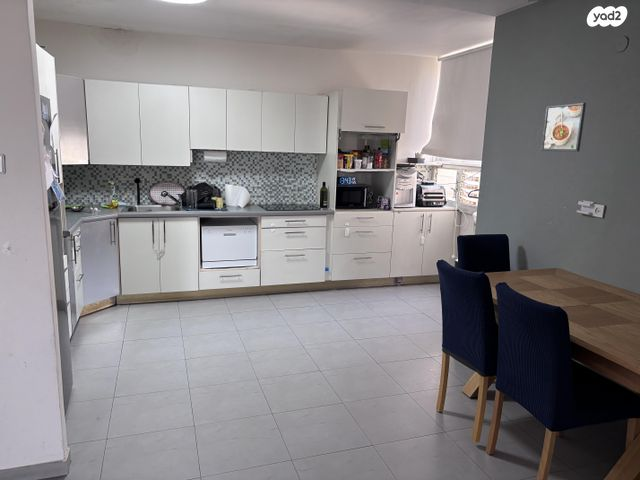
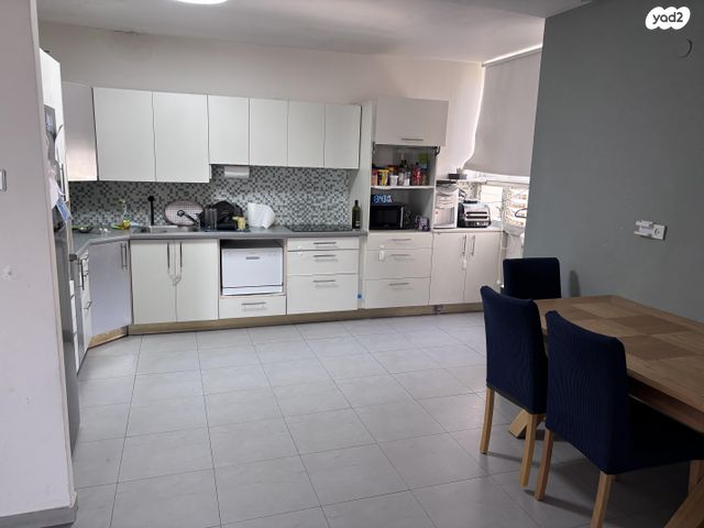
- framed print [540,102,587,152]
